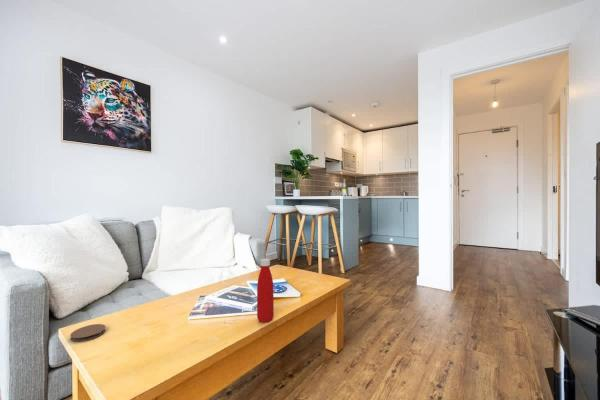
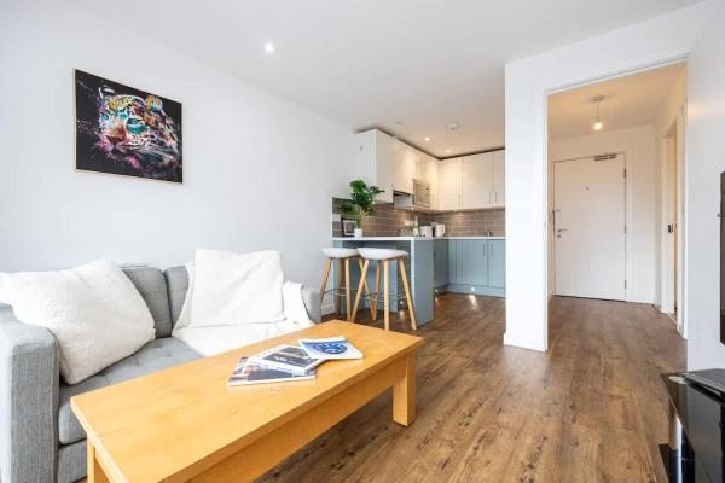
- coaster [69,323,106,343]
- bottle [256,257,275,324]
